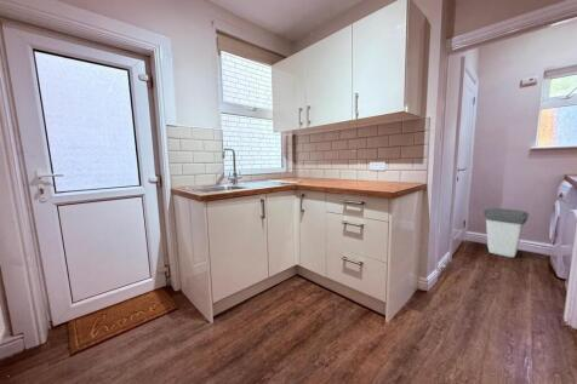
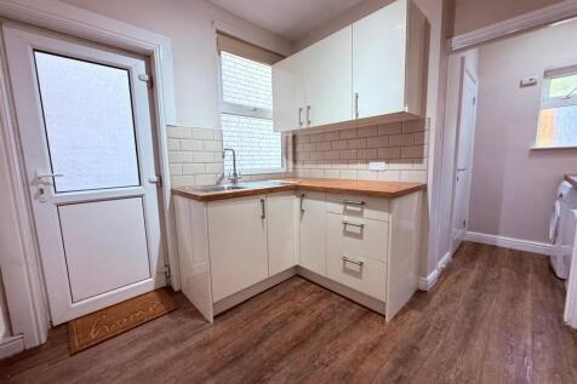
- trash can [482,207,530,258]
